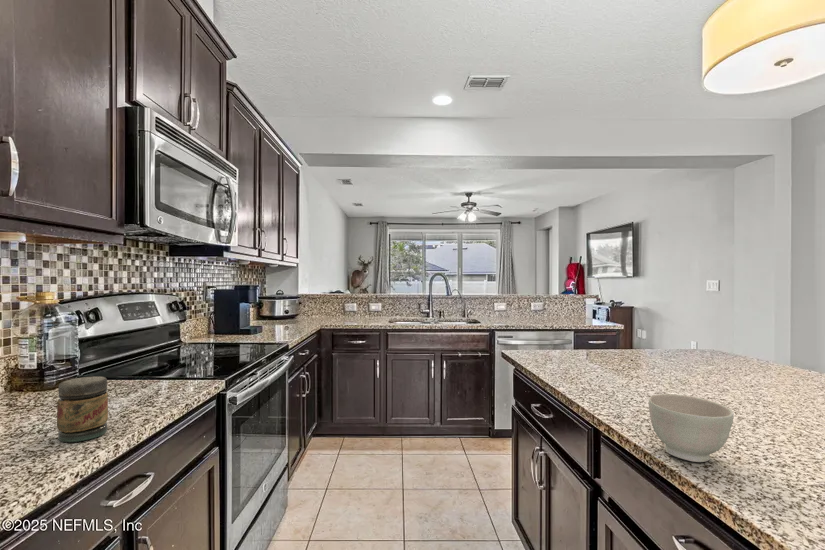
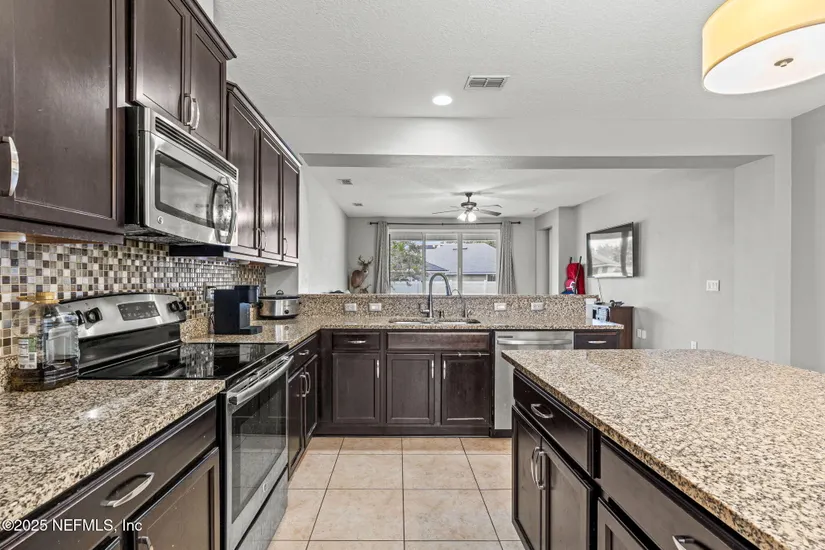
- jar [56,375,109,443]
- bowl [648,393,735,463]
